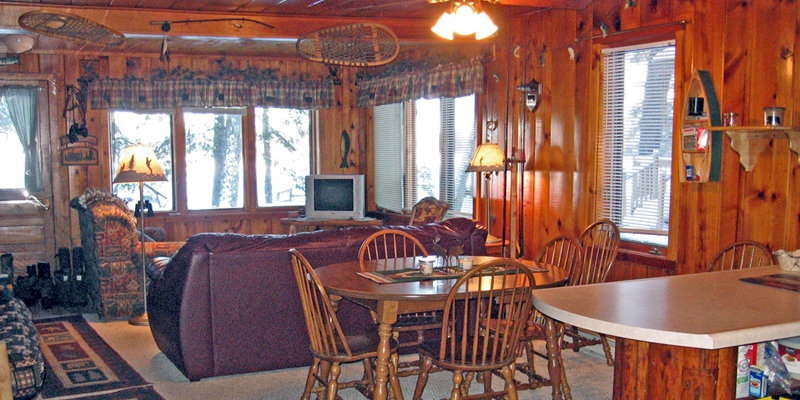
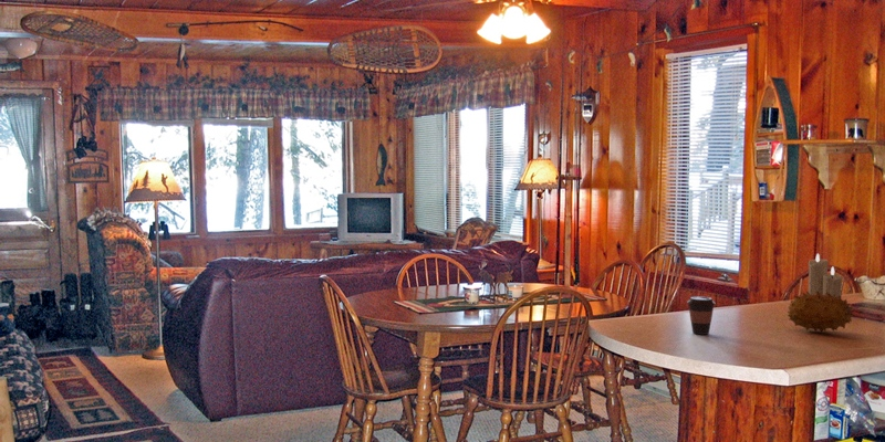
+ candle [808,252,843,299]
+ fruit [787,291,855,334]
+ coffee cup [686,296,717,336]
